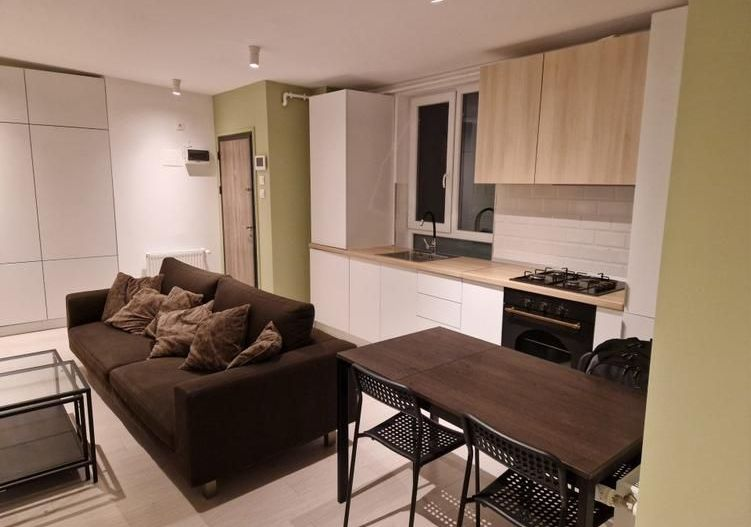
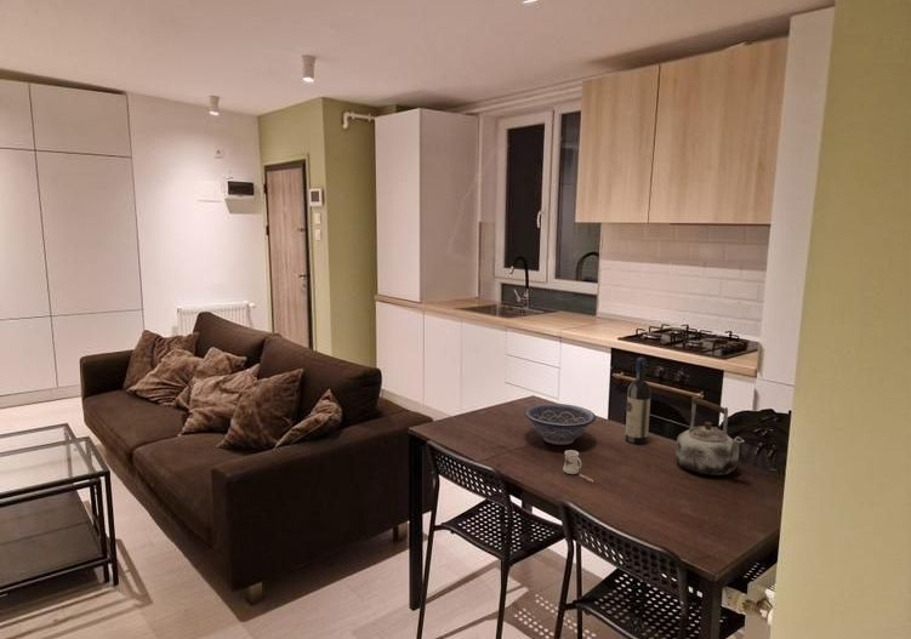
+ kettle [674,395,745,477]
+ wine bottle [624,356,653,445]
+ decorative bowl [523,403,597,446]
+ mug [562,449,594,483]
